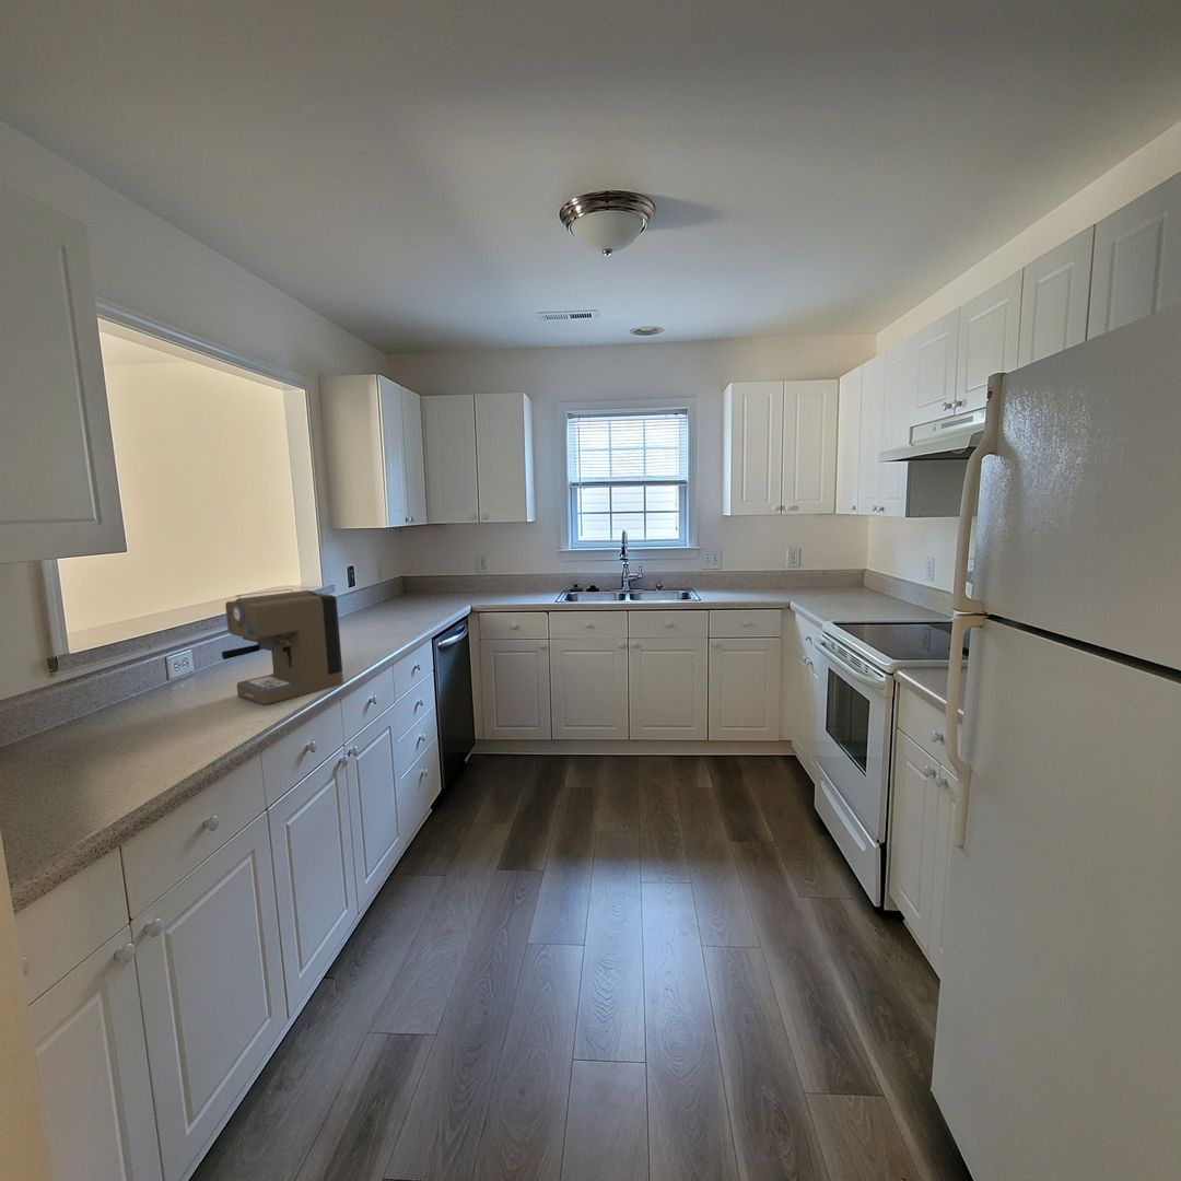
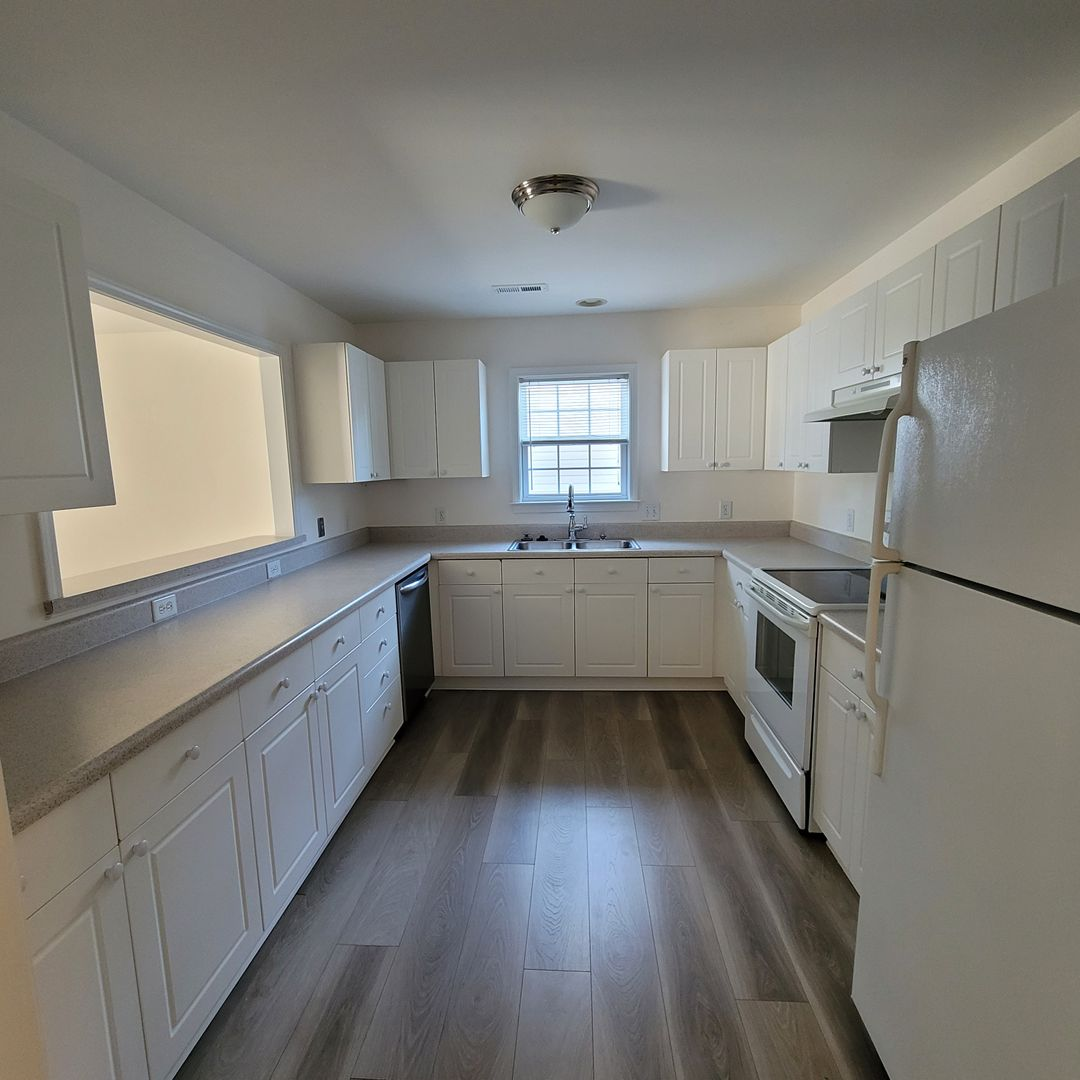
- coffee maker [221,588,344,705]
